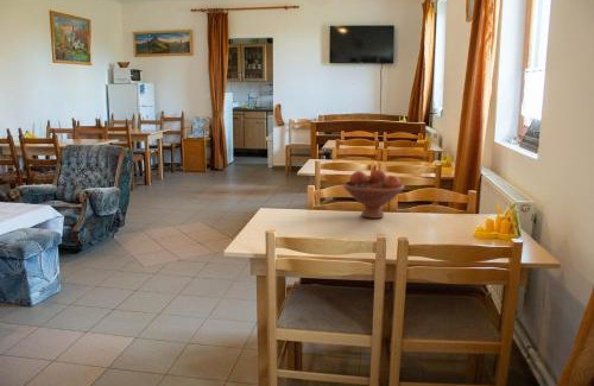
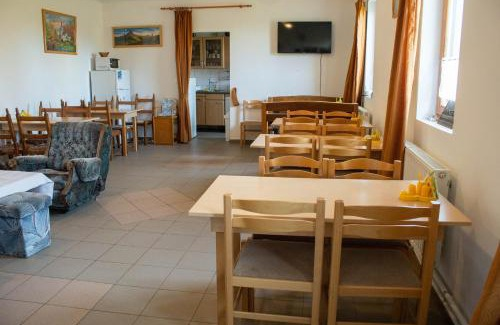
- fruit bowl [342,169,406,220]
